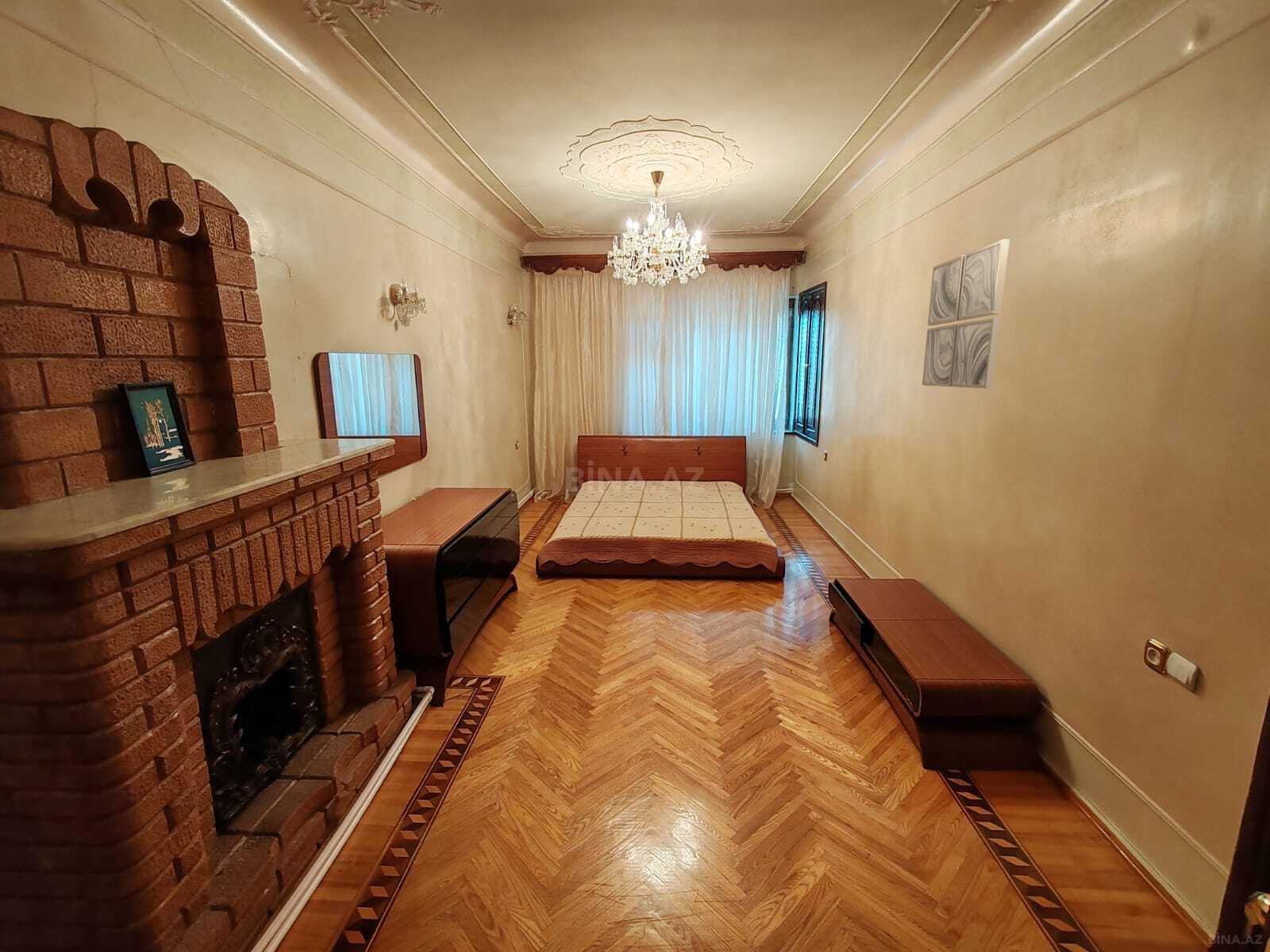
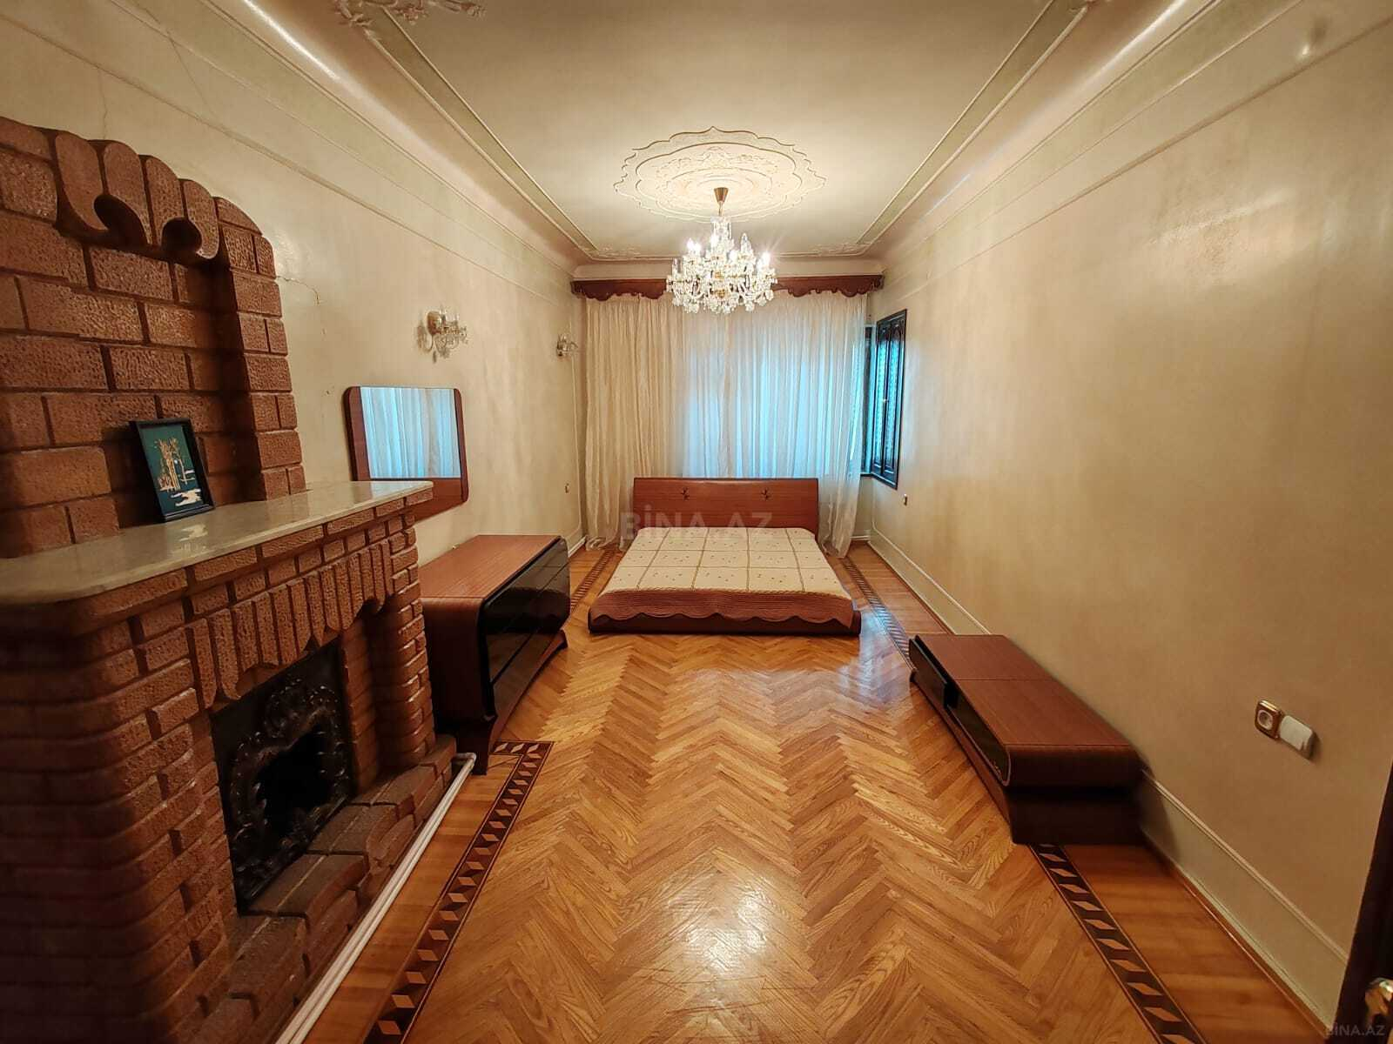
- wall art [922,238,1010,390]
